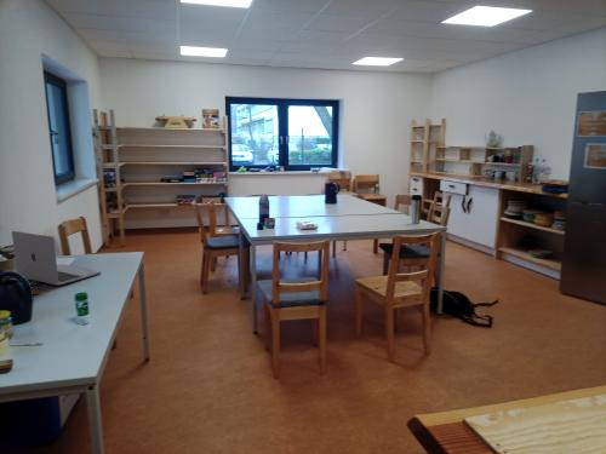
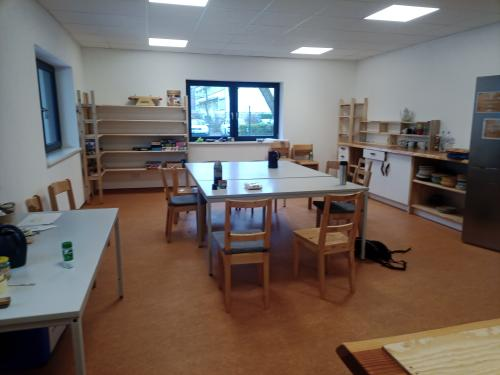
- laptop [11,230,103,287]
